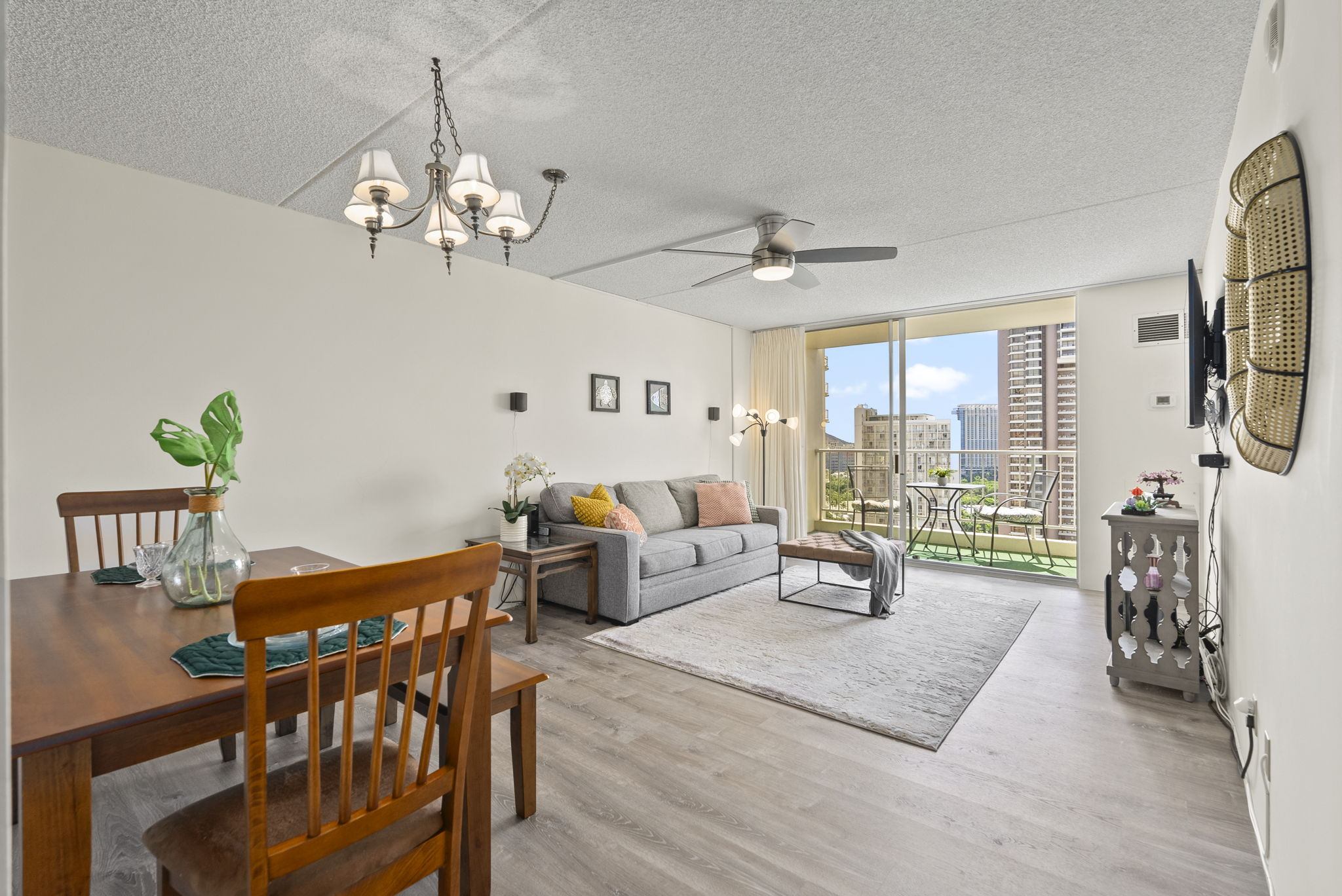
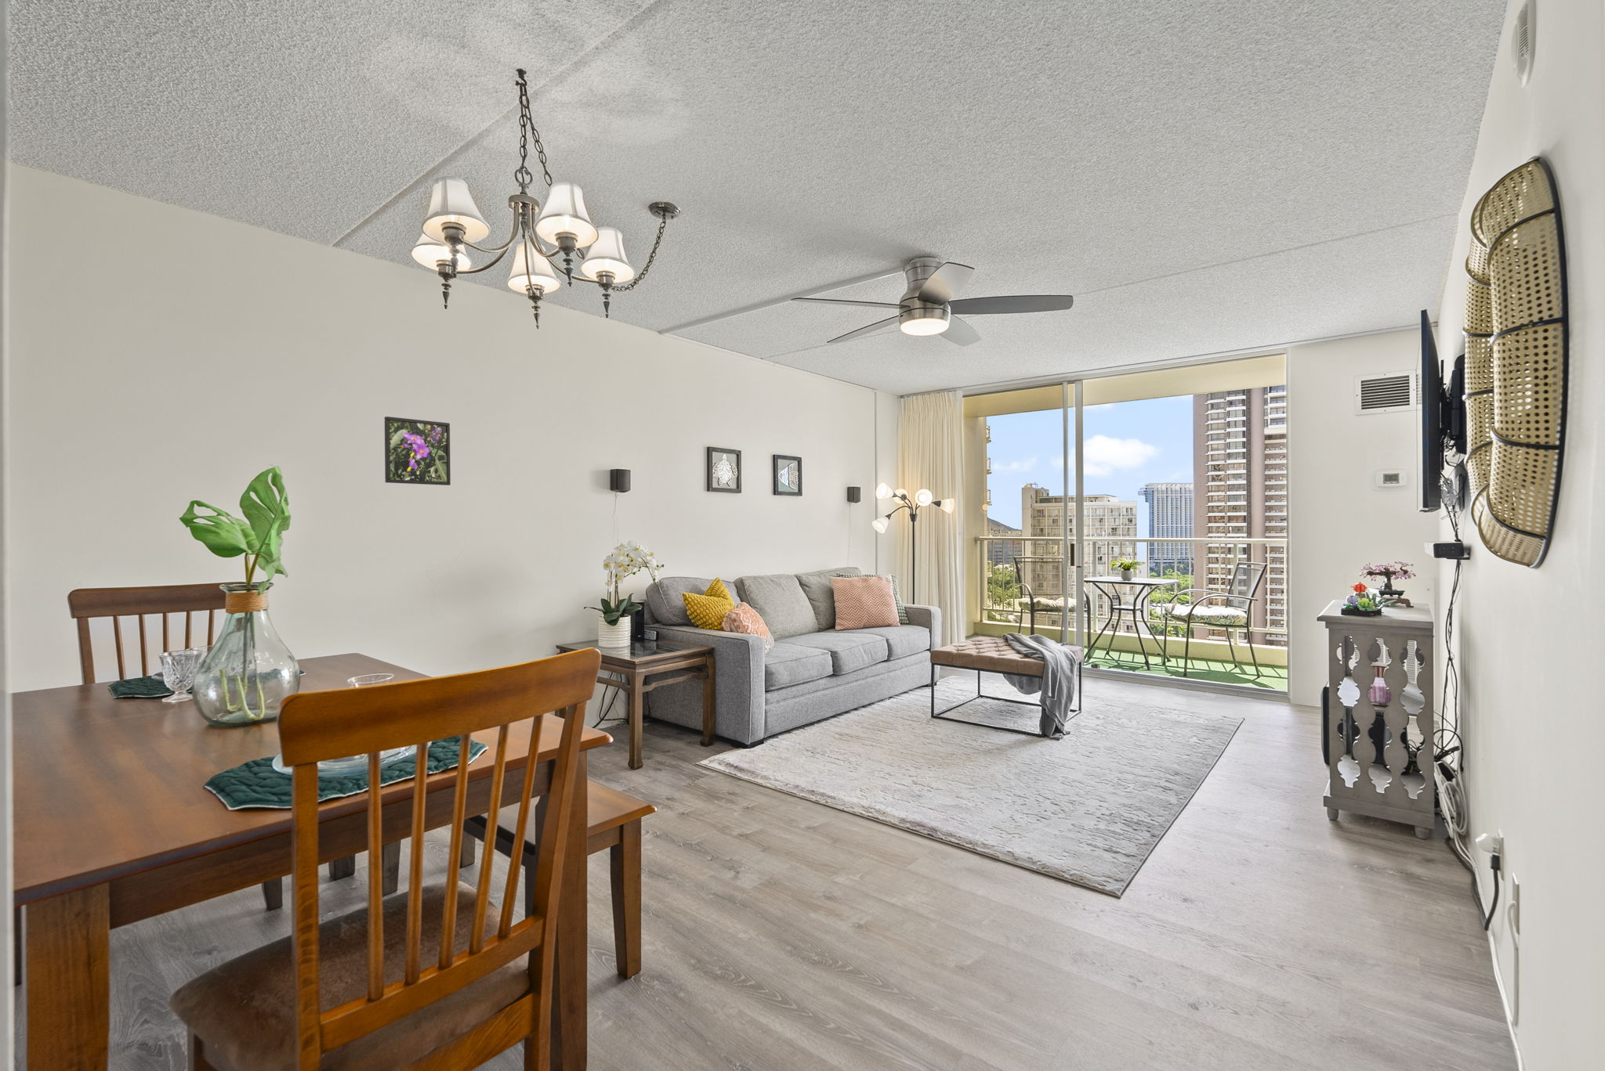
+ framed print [384,416,451,486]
